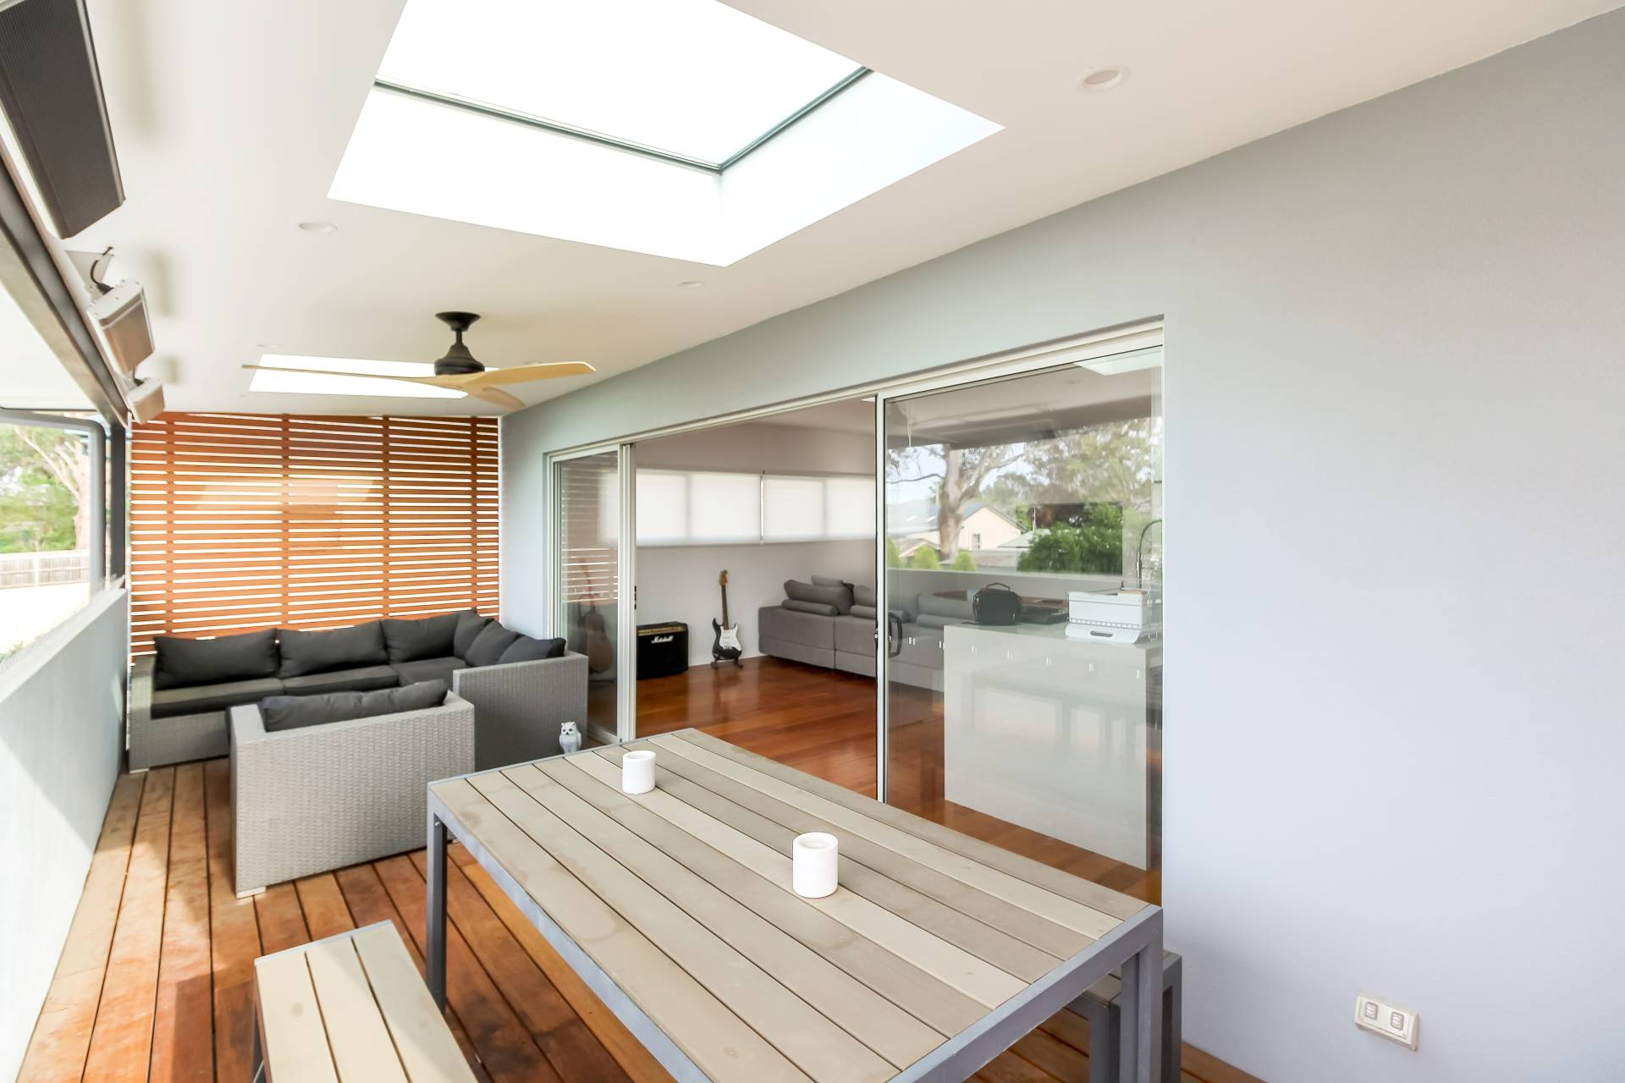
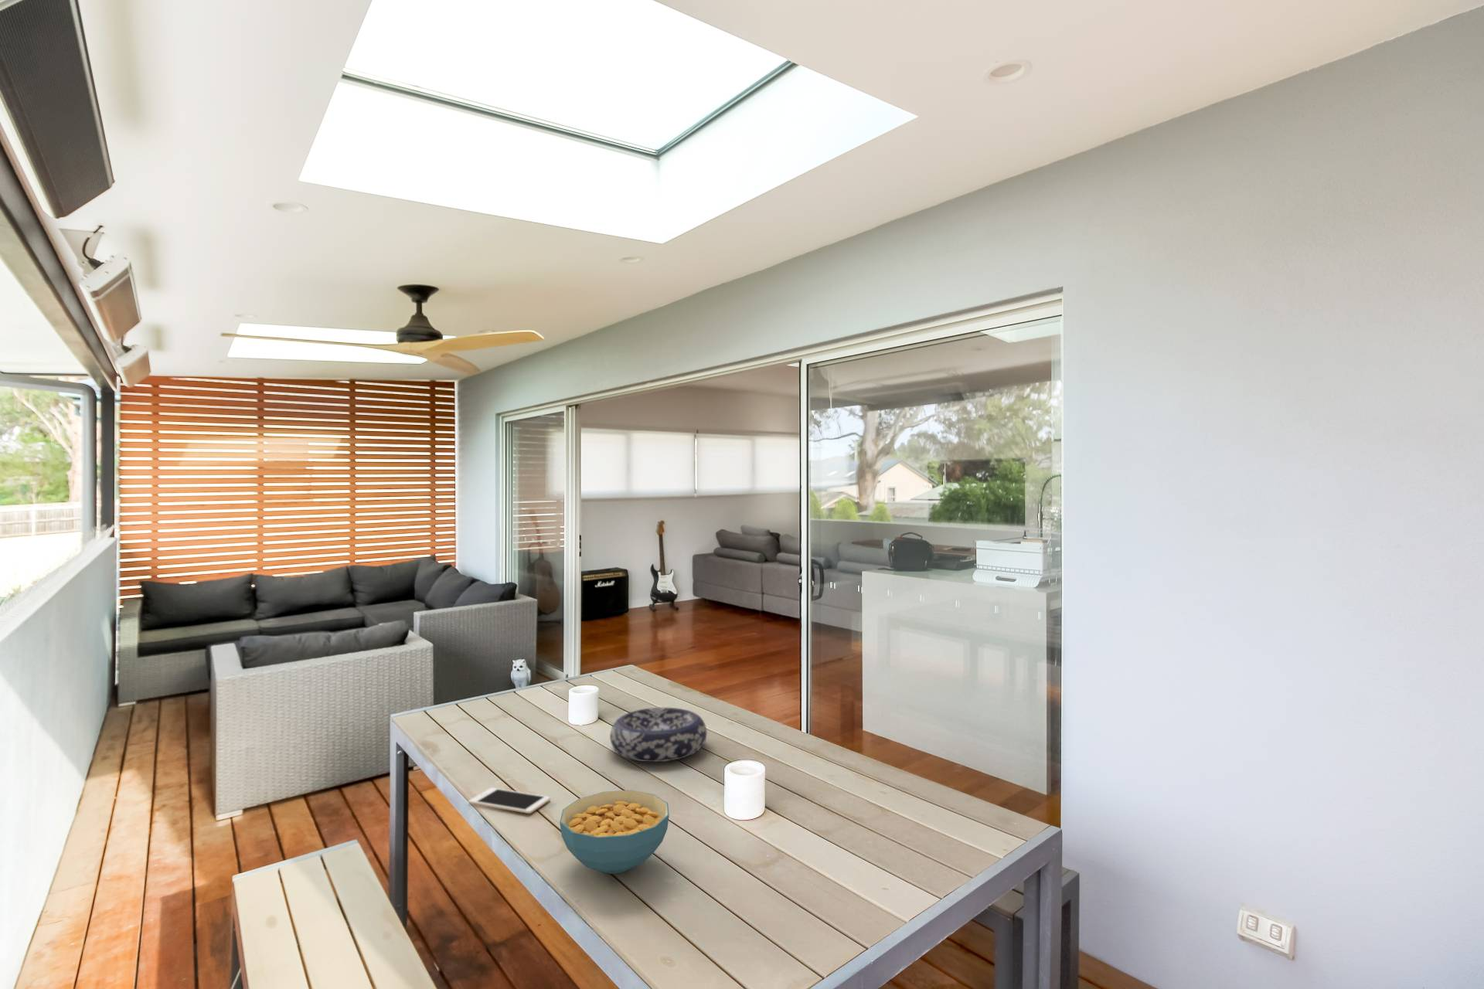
+ cell phone [467,787,551,815]
+ cereal bowl [559,789,670,874]
+ decorative bowl [610,706,708,763]
